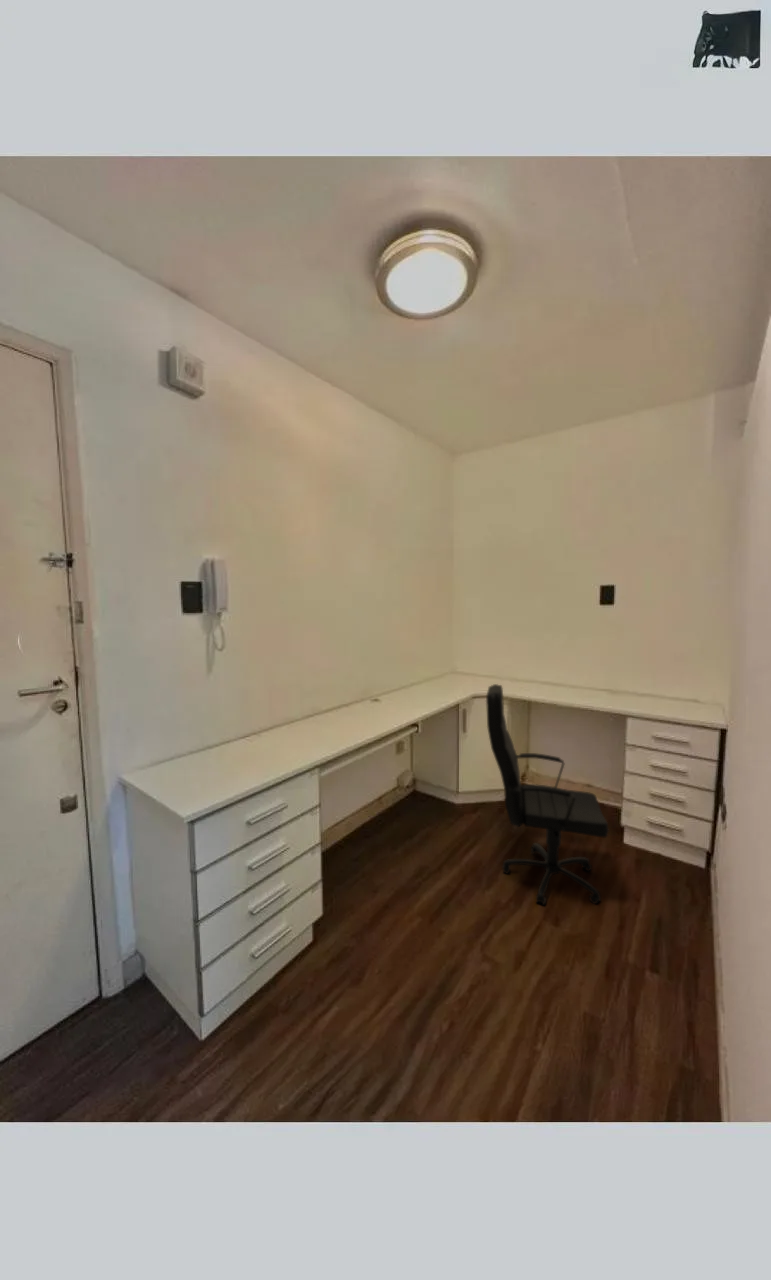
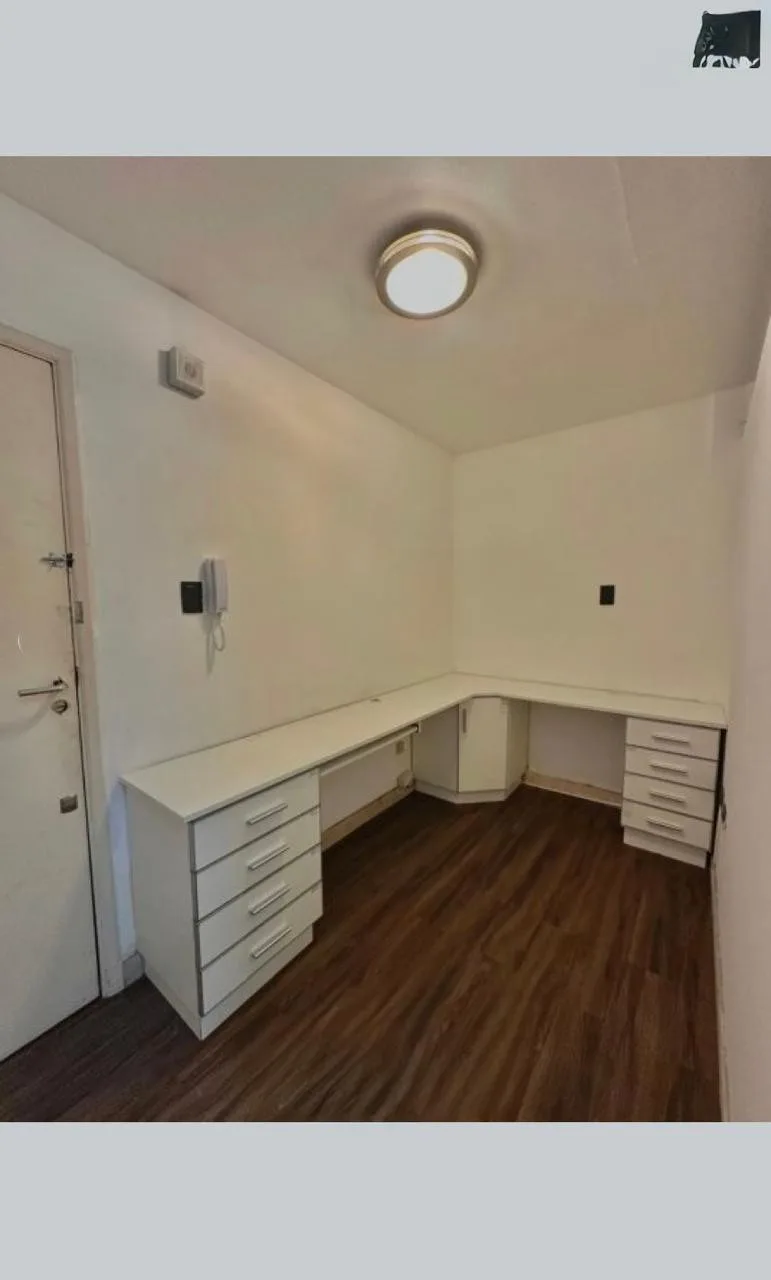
- office chair [485,683,610,906]
